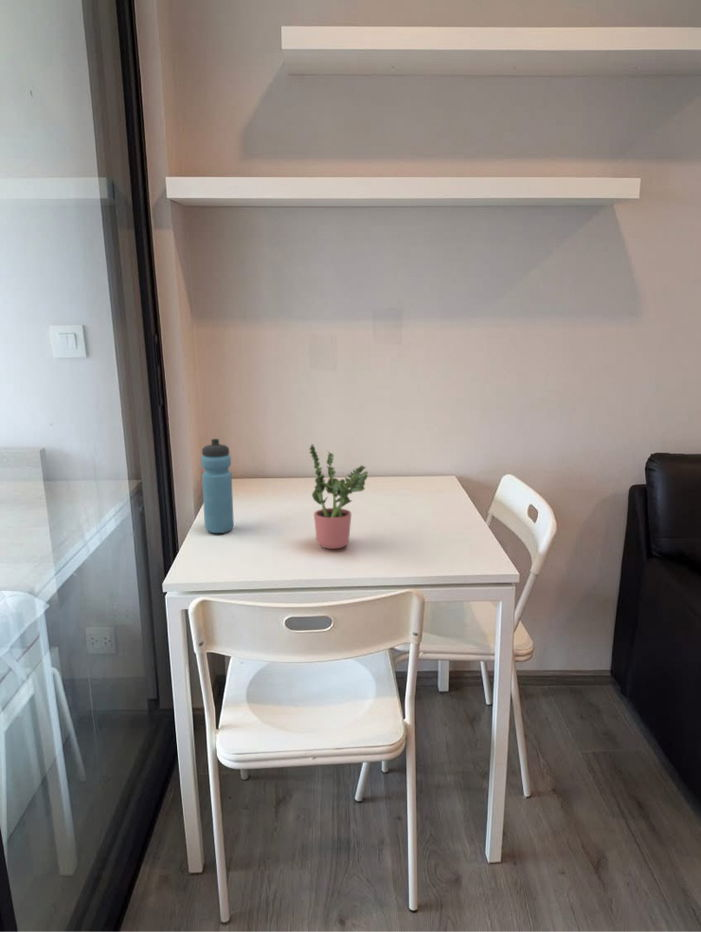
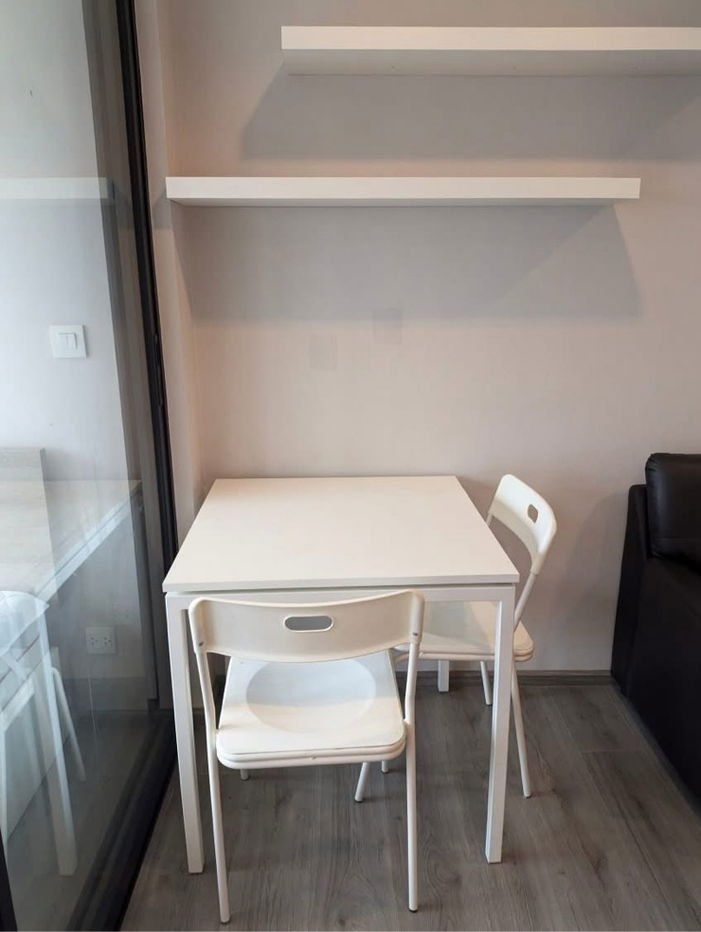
- potted plant [309,443,369,550]
- water bottle [200,438,235,534]
